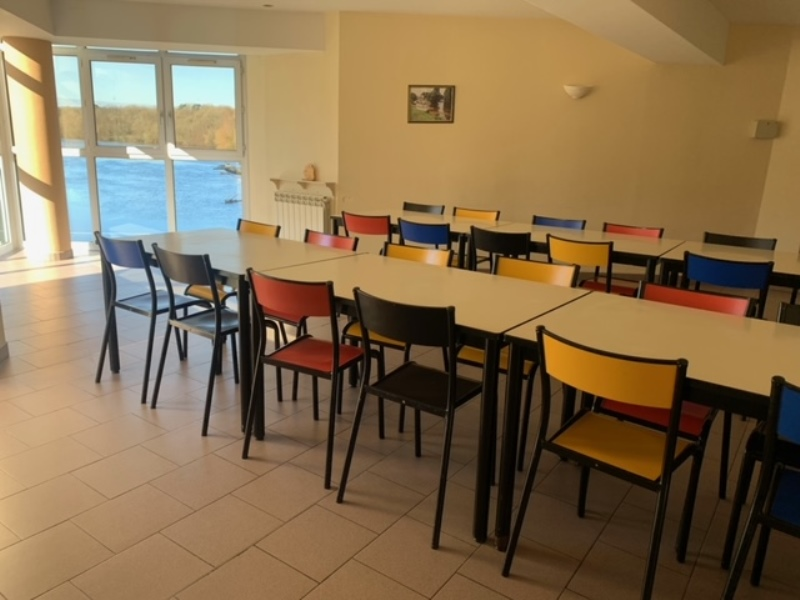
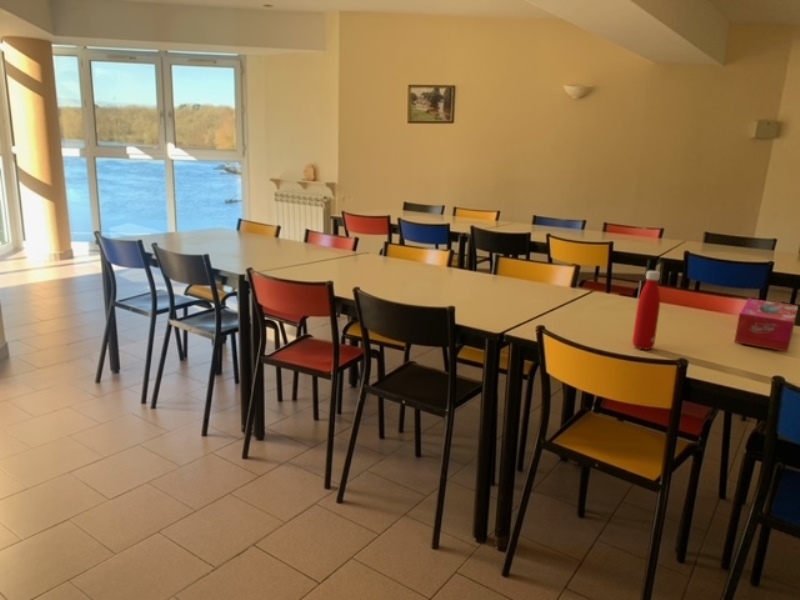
+ tissue box [733,298,799,353]
+ bottle [631,270,661,351]
